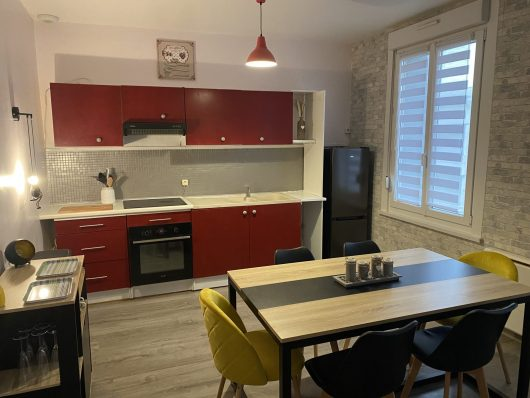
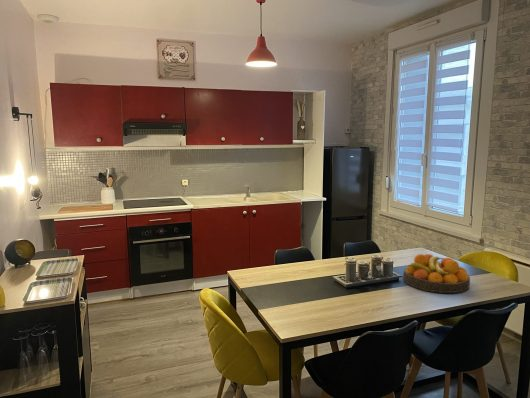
+ fruit bowl [402,253,471,294]
